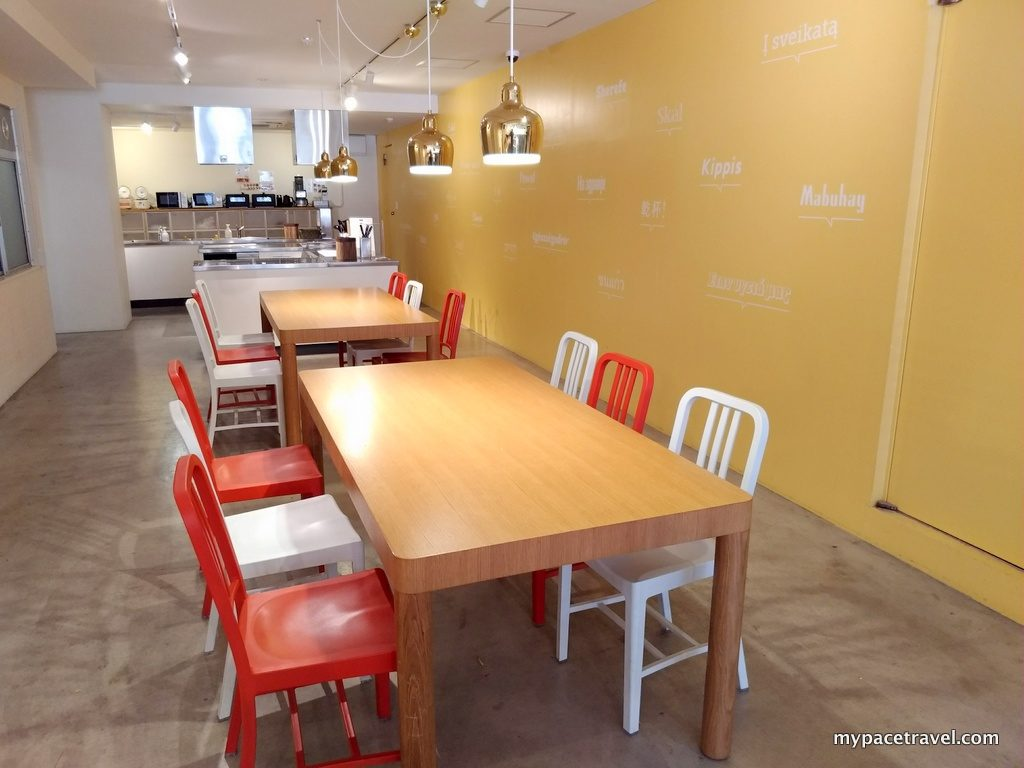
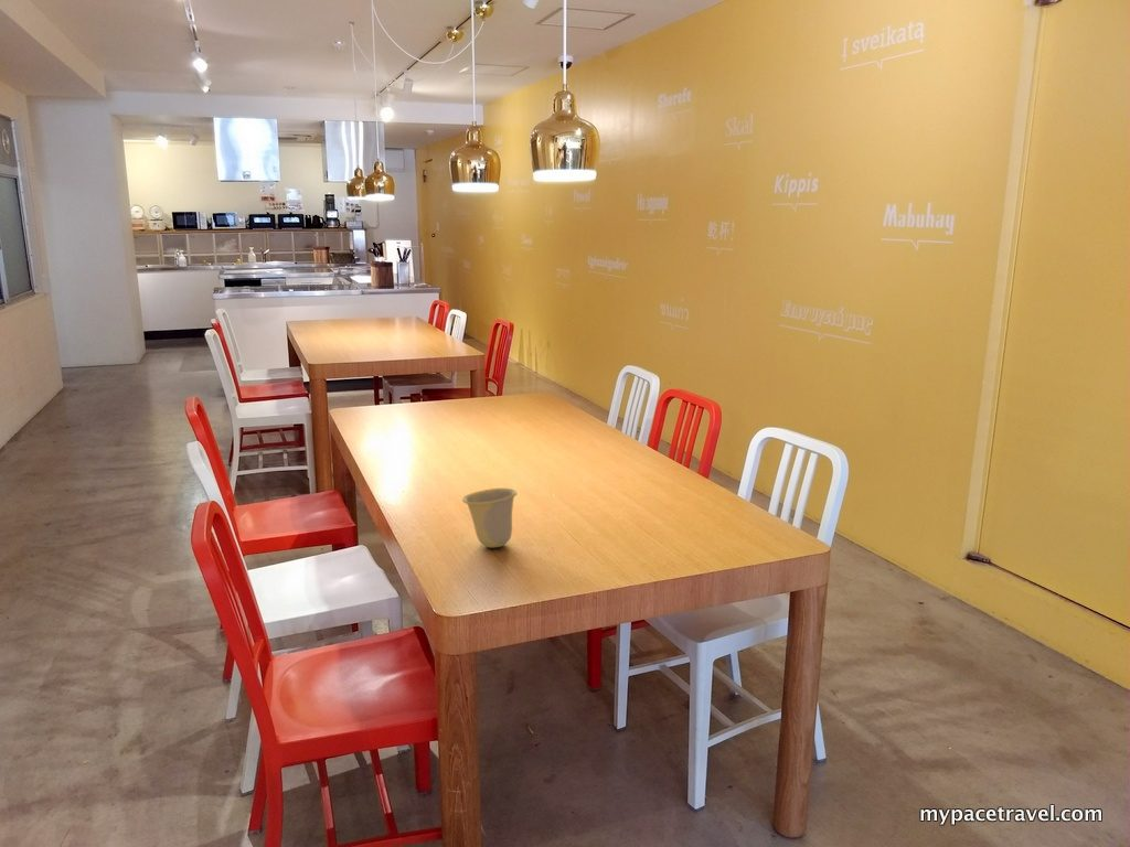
+ cup [461,487,518,548]
